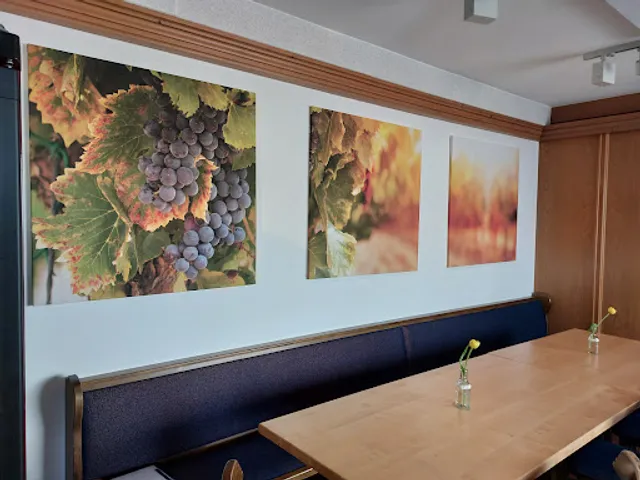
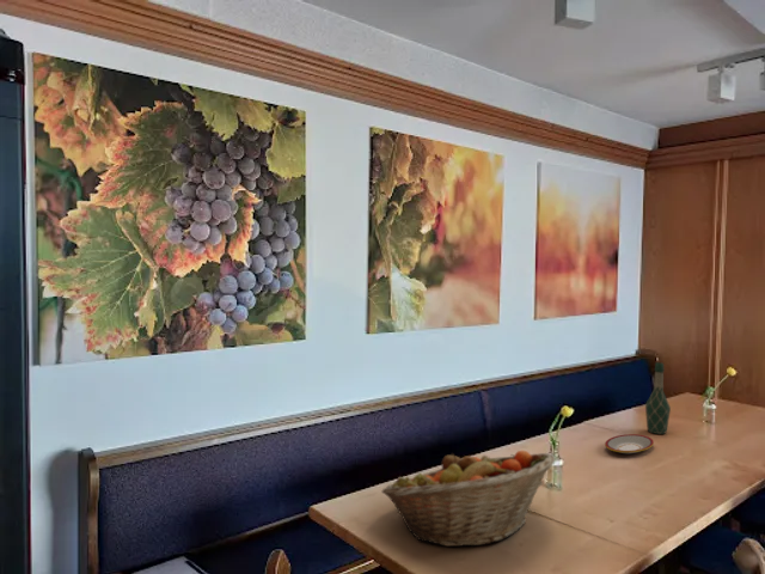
+ plate [604,433,655,454]
+ fruit basket [380,450,556,548]
+ wine bottle [644,361,672,435]
